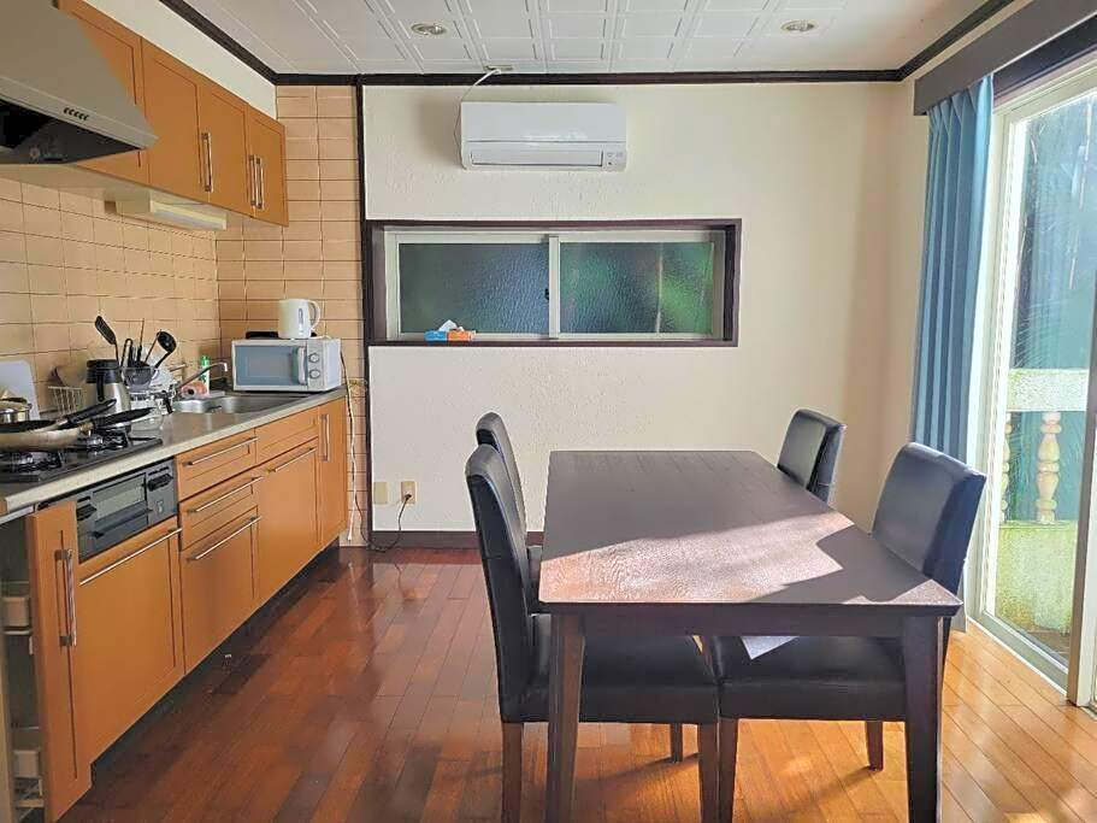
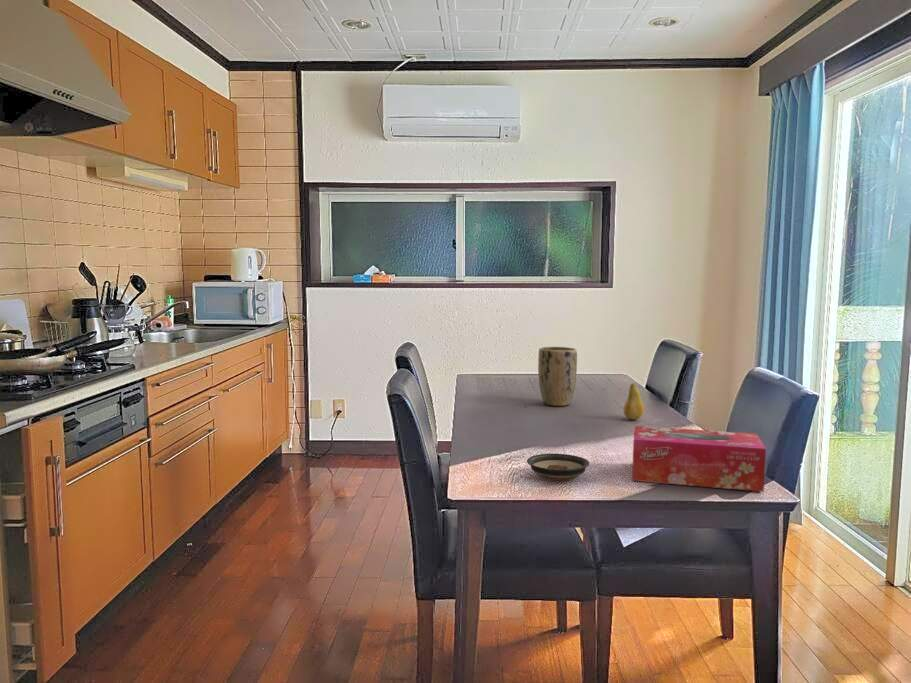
+ fruit [622,382,645,421]
+ tissue box [631,425,767,493]
+ saucer [526,452,590,481]
+ plant pot [537,346,578,407]
